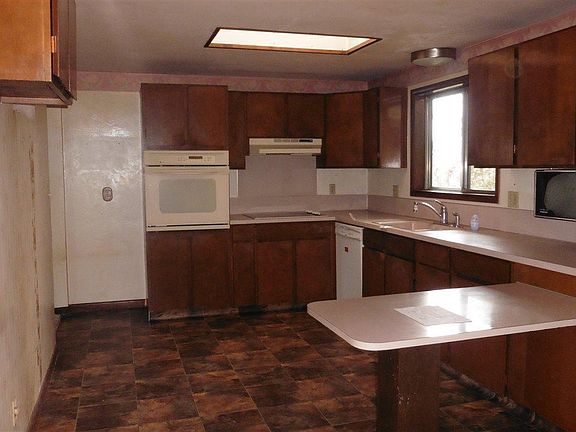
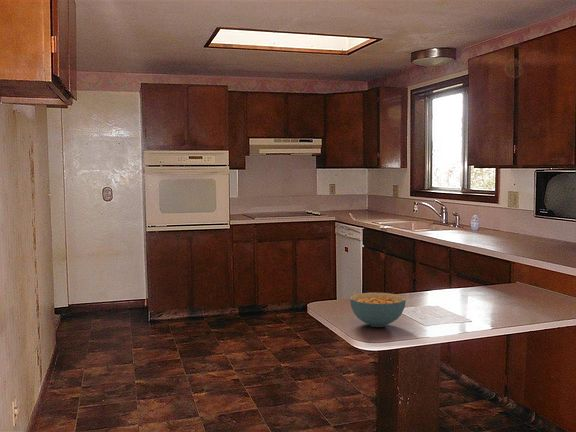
+ cereal bowl [349,292,407,328]
